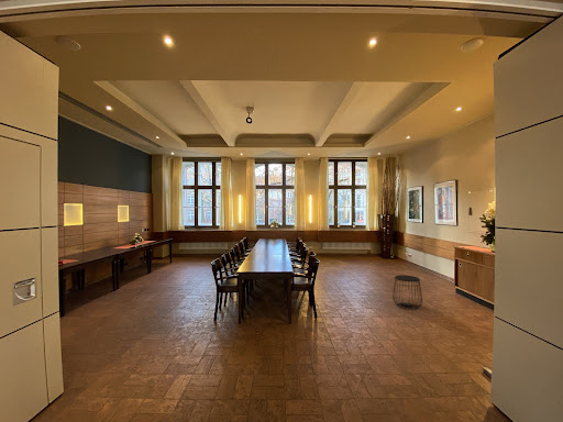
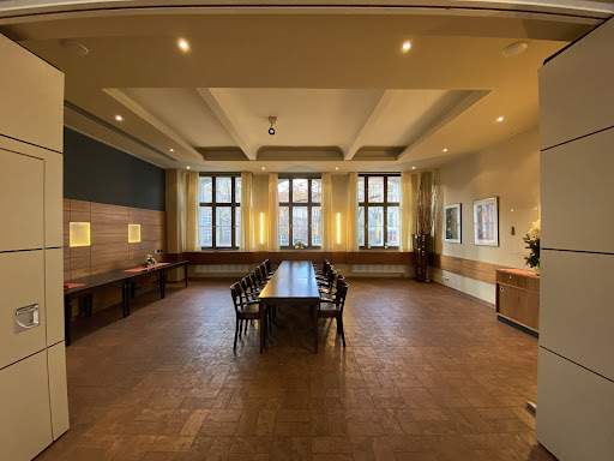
- side table [391,274,423,310]
